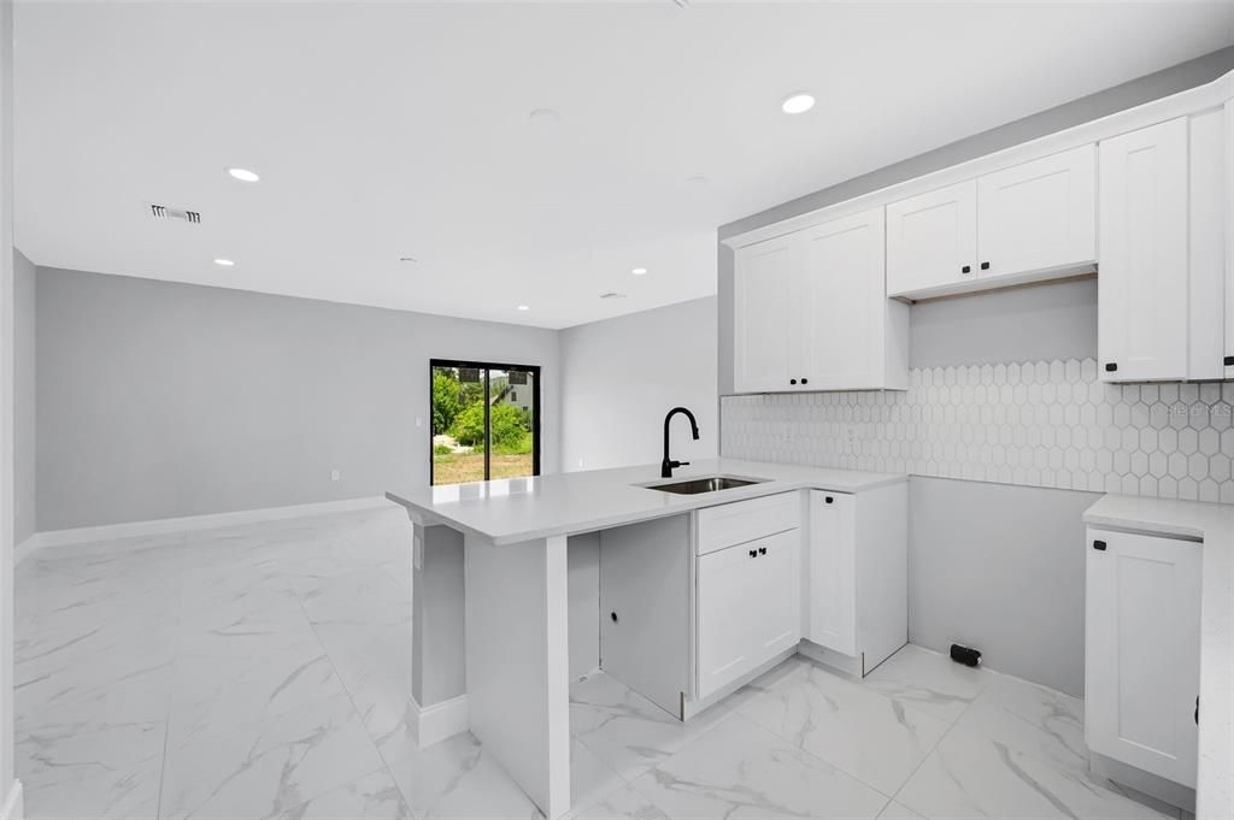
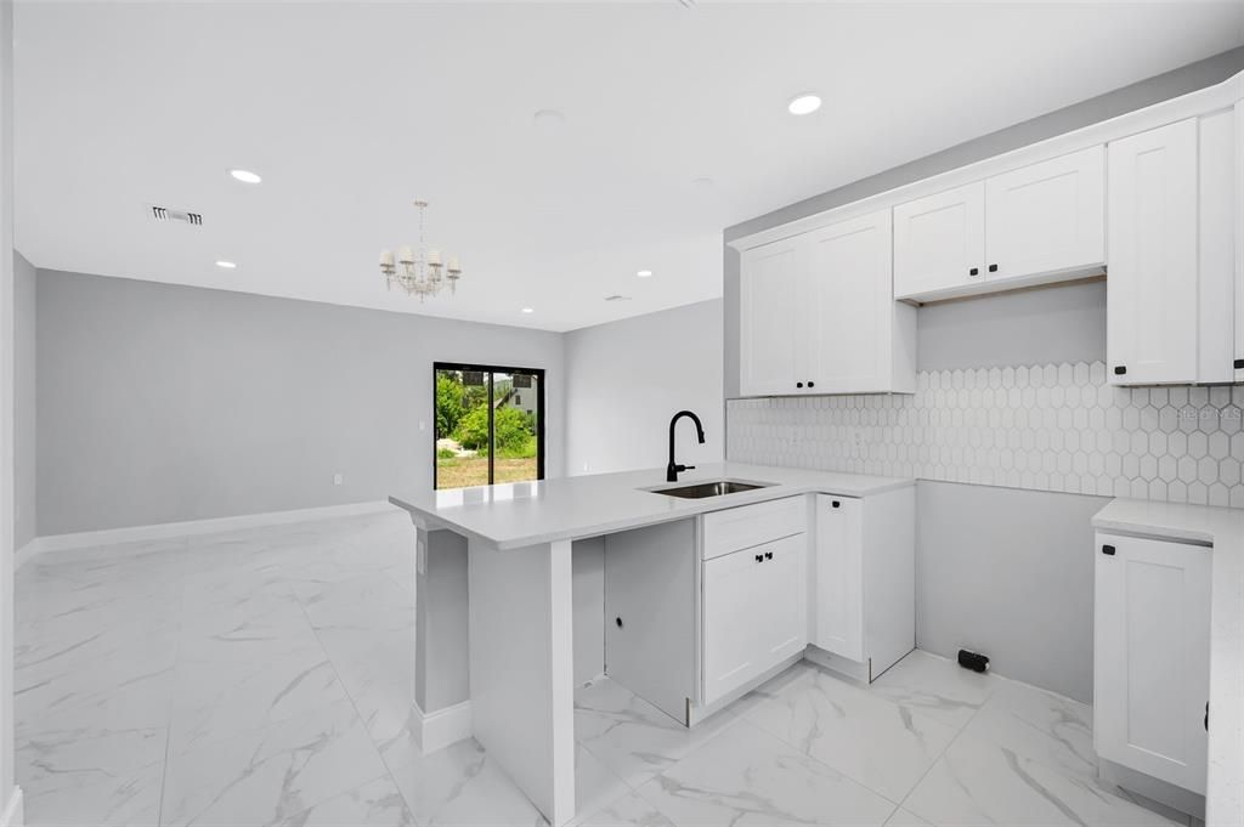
+ chandelier [378,198,463,305]
